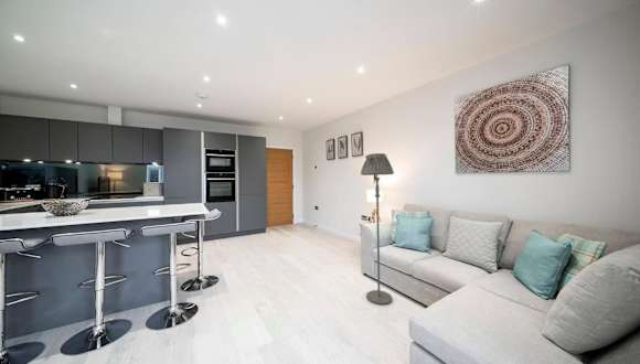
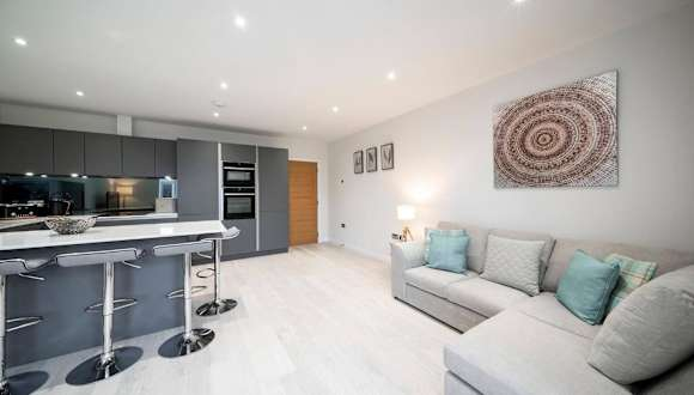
- floor lamp [360,152,395,306]
